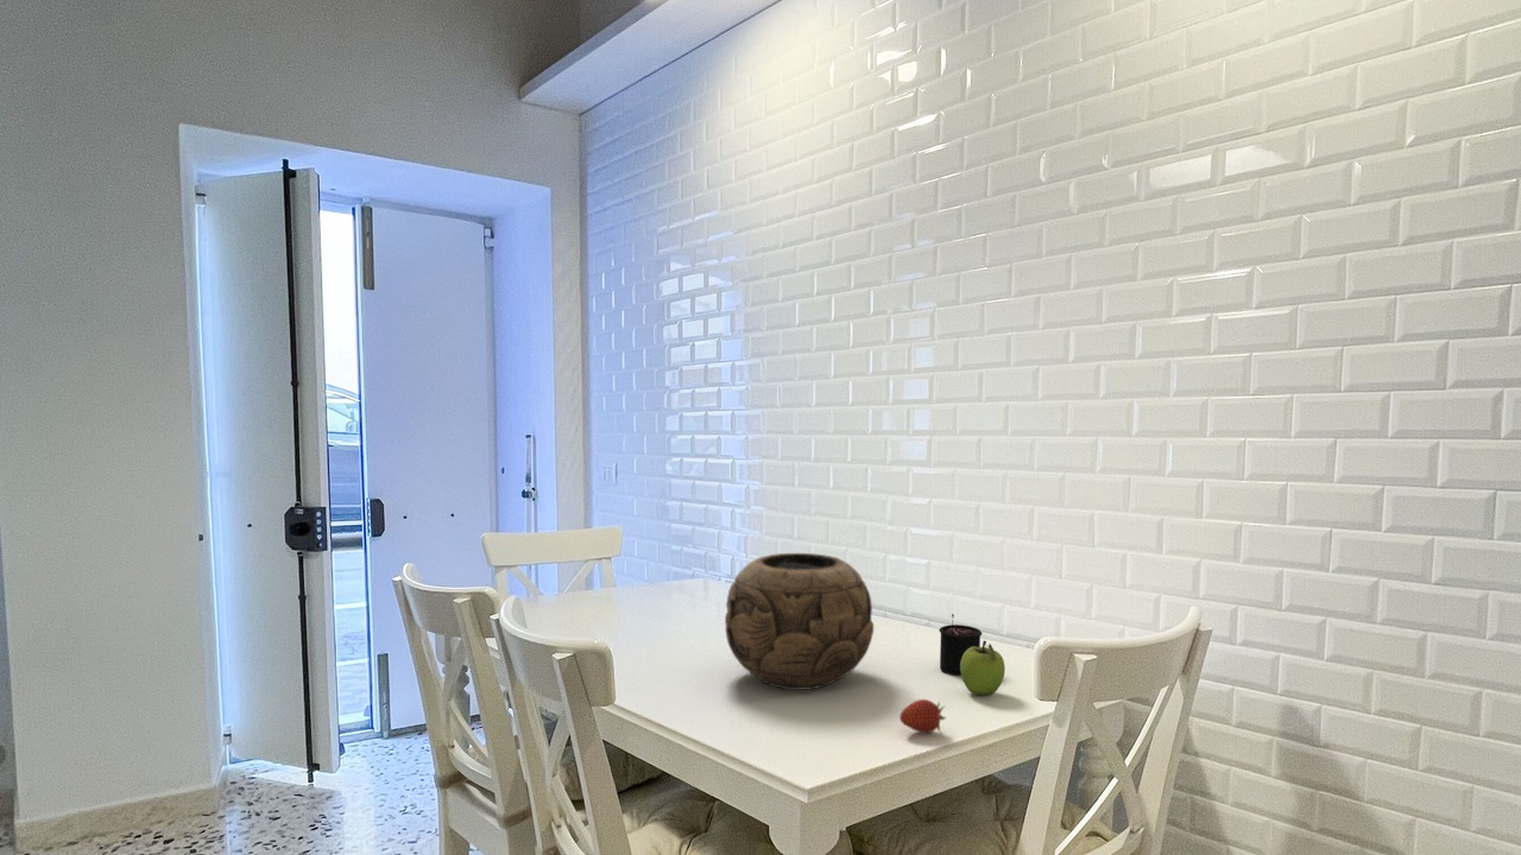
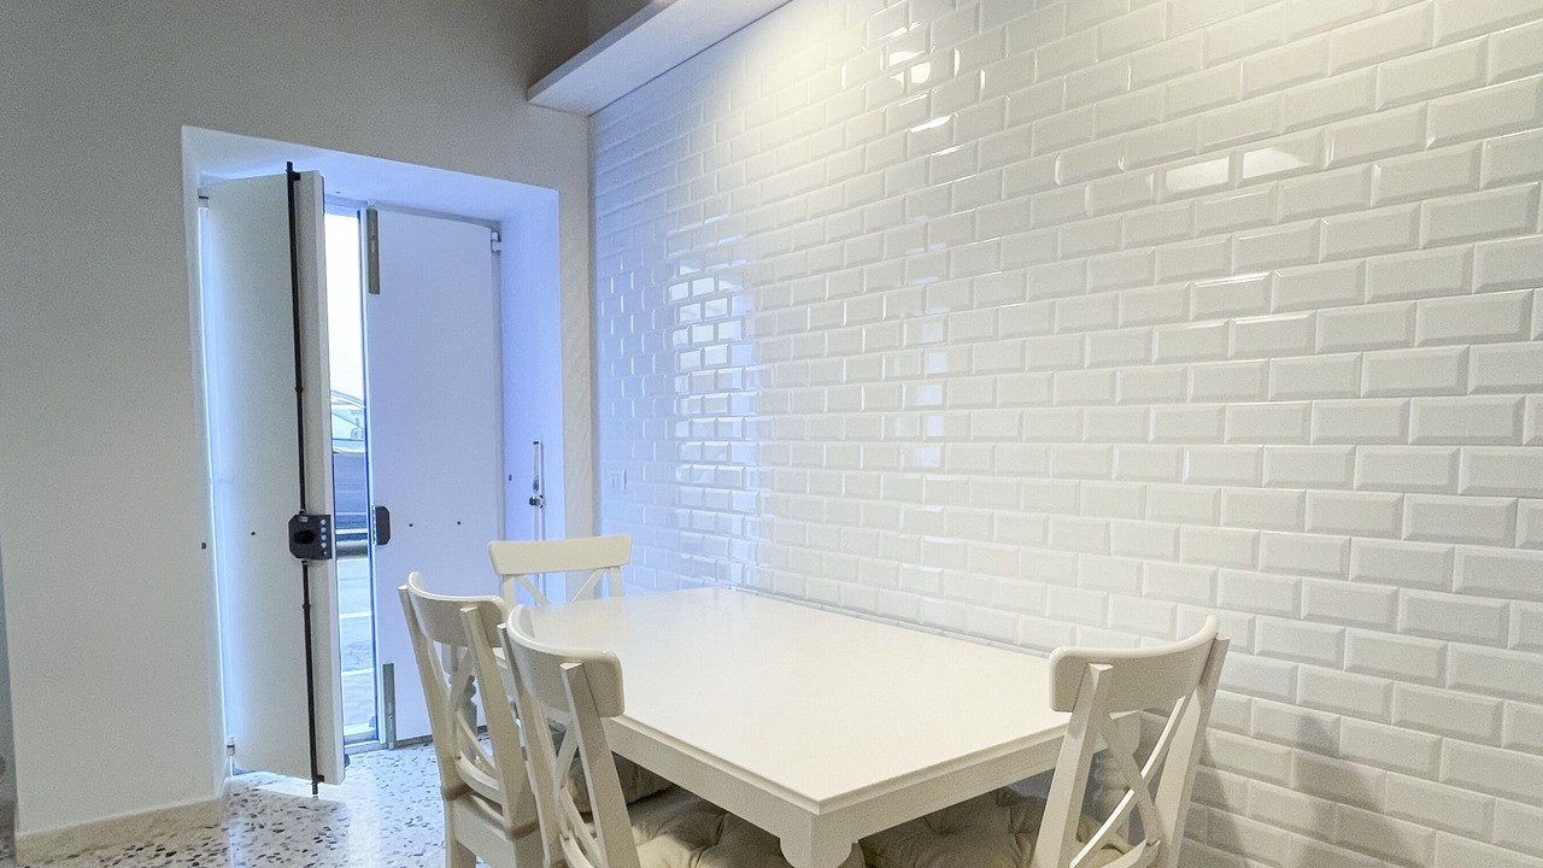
- fruit [960,639,1006,697]
- fruit [898,698,946,734]
- candle [938,613,984,677]
- decorative bowl [724,552,875,691]
